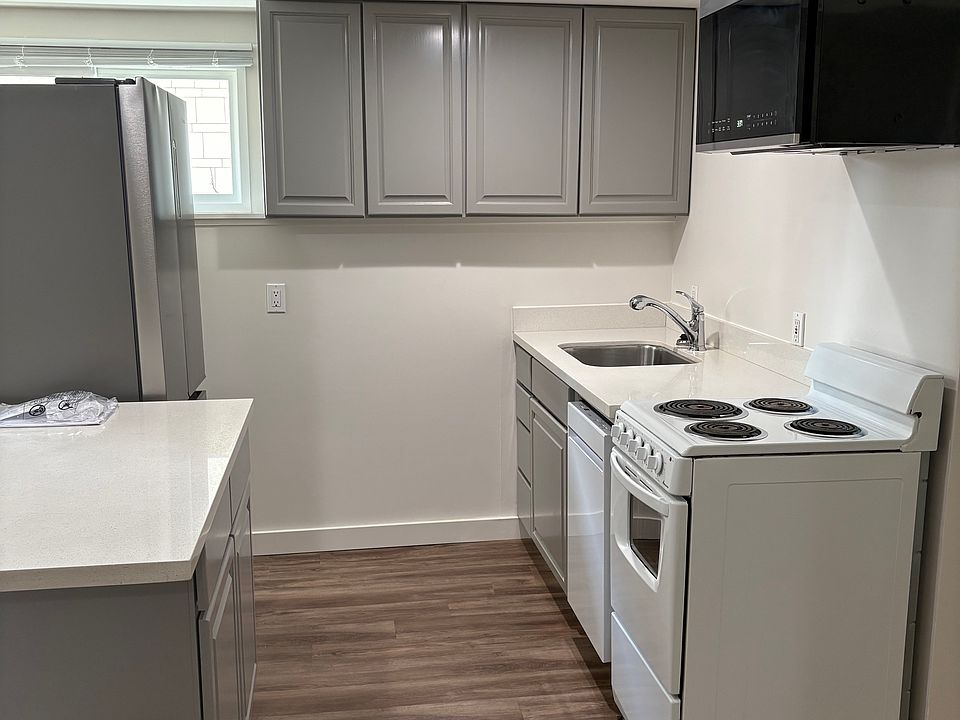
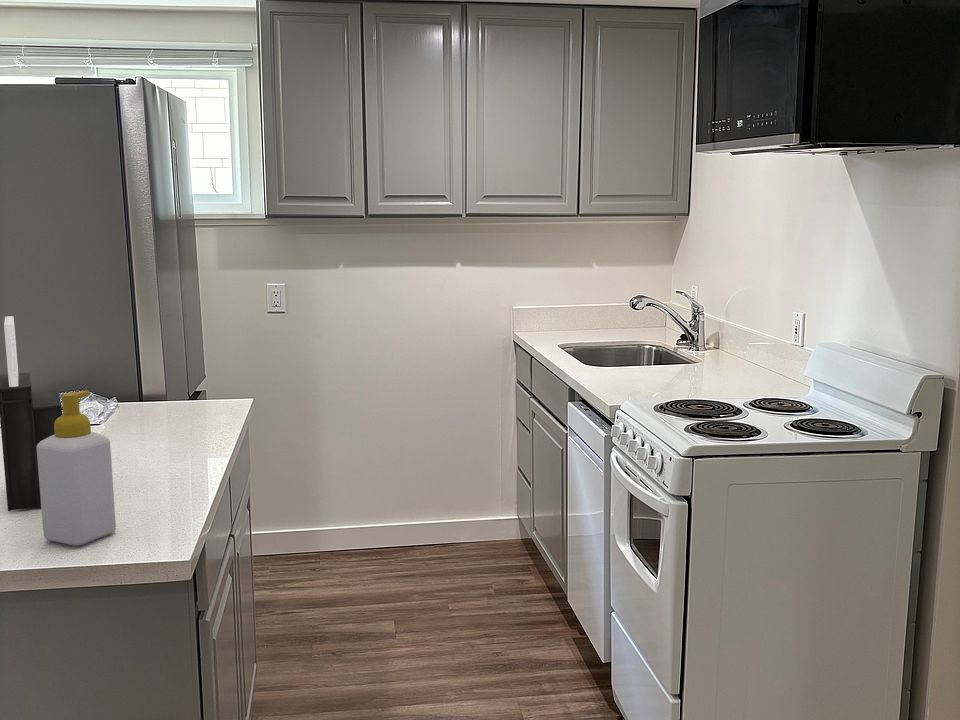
+ knife block [0,315,63,512]
+ soap bottle [37,390,117,547]
